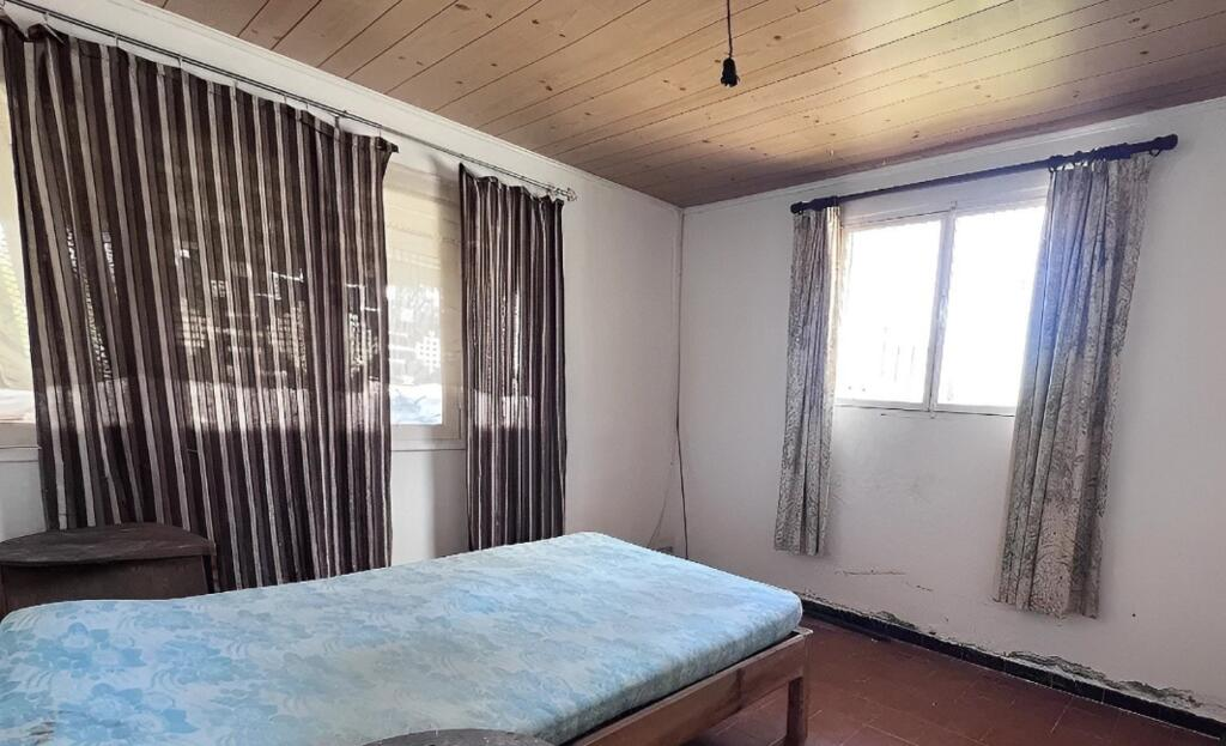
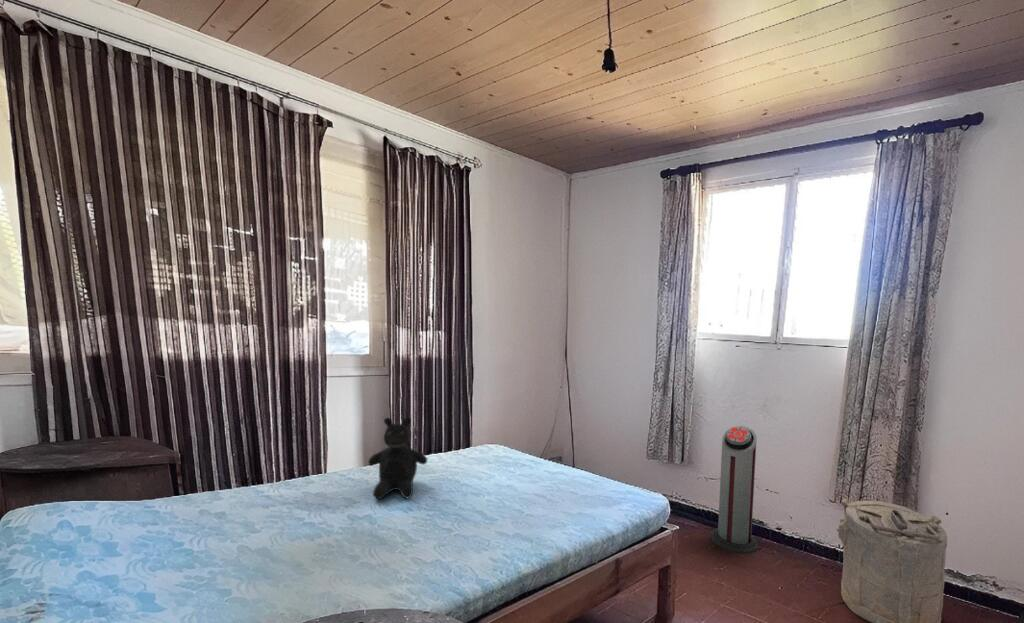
+ teddy bear [367,416,428,500]
+ laundry hamper [836,498,948,623]
+ air purifier [710,425,759,554]
